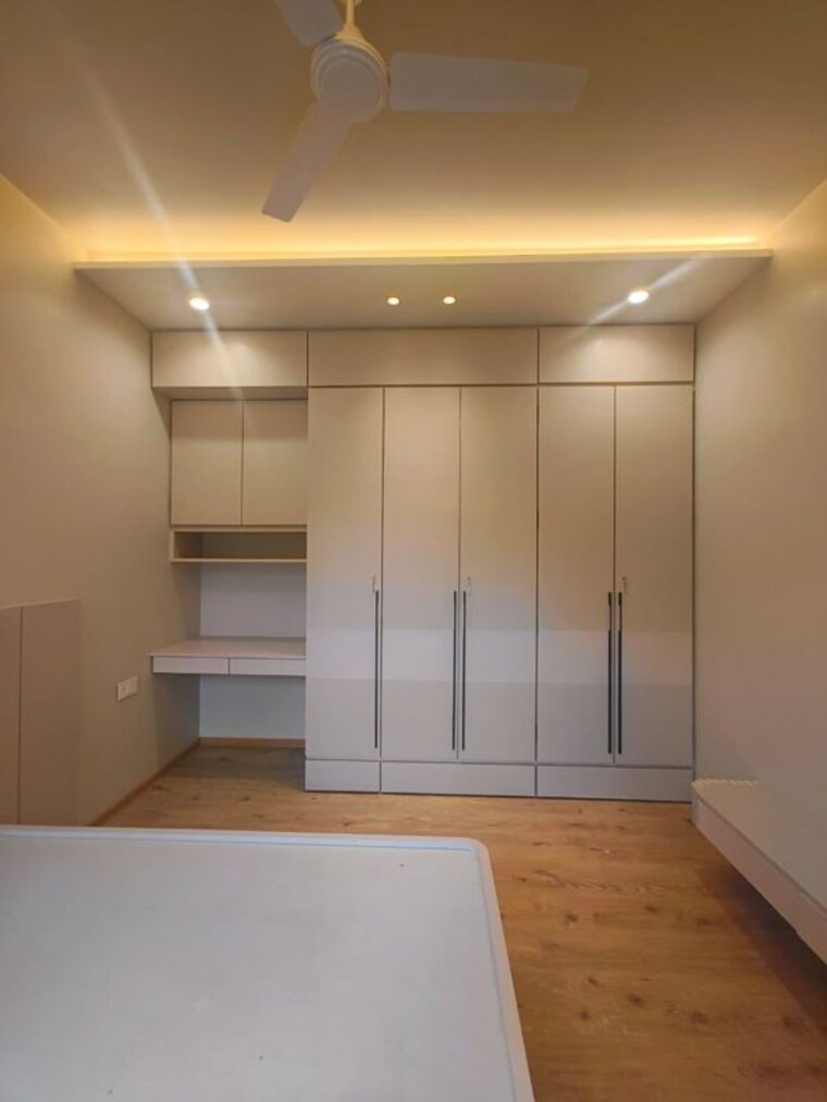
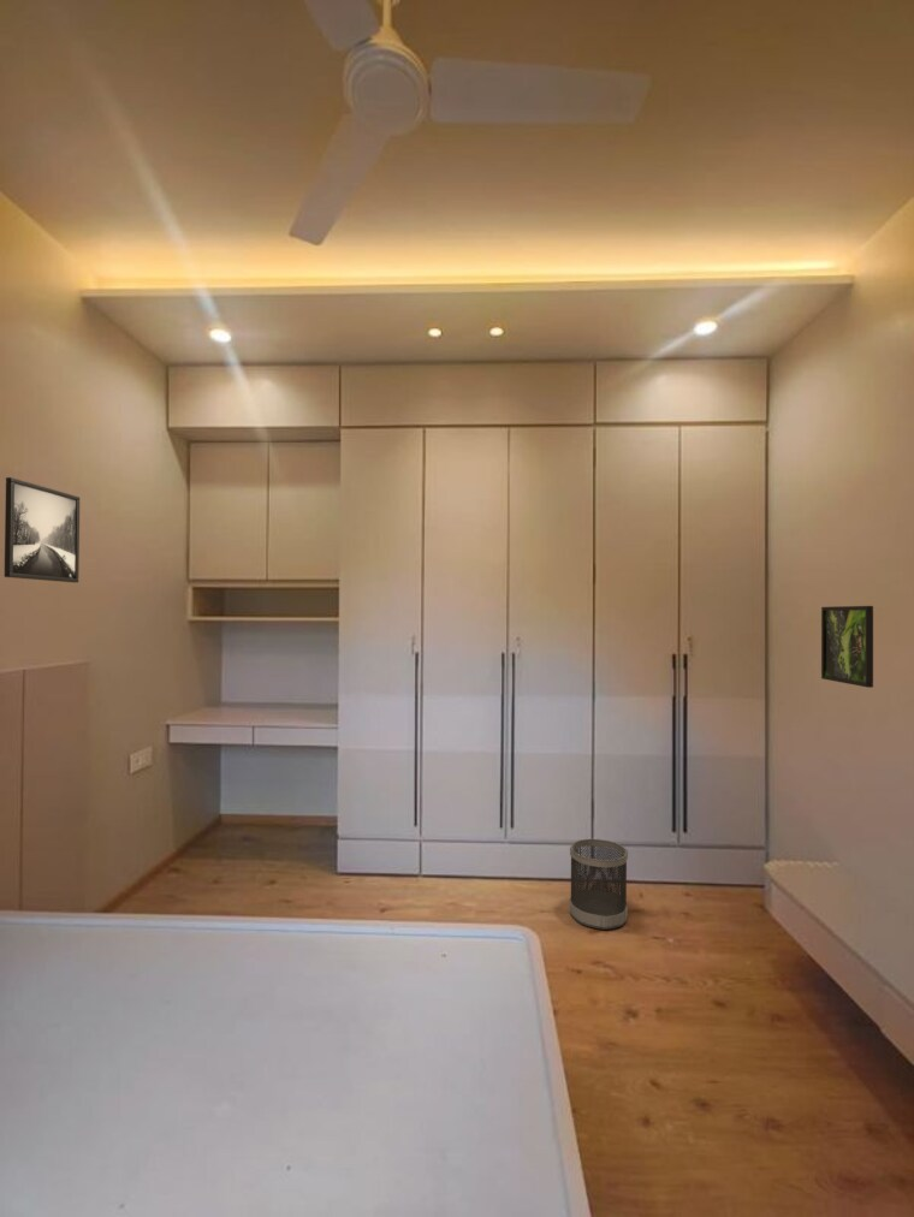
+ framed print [820,605,874,689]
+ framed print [4,476,81,583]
+ wastebasket [569,838,629,931]
